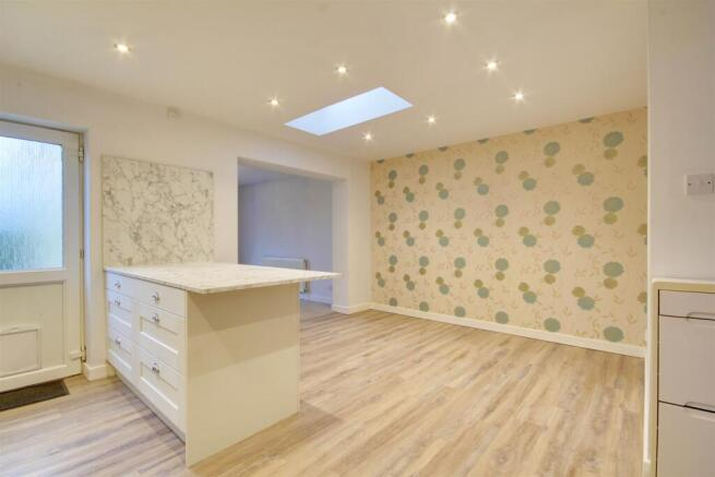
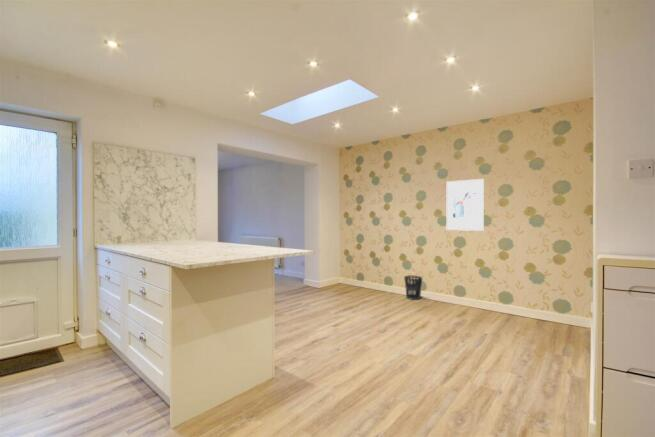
+ wastebasket [403,275,423,301]
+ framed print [446,178,485,232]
